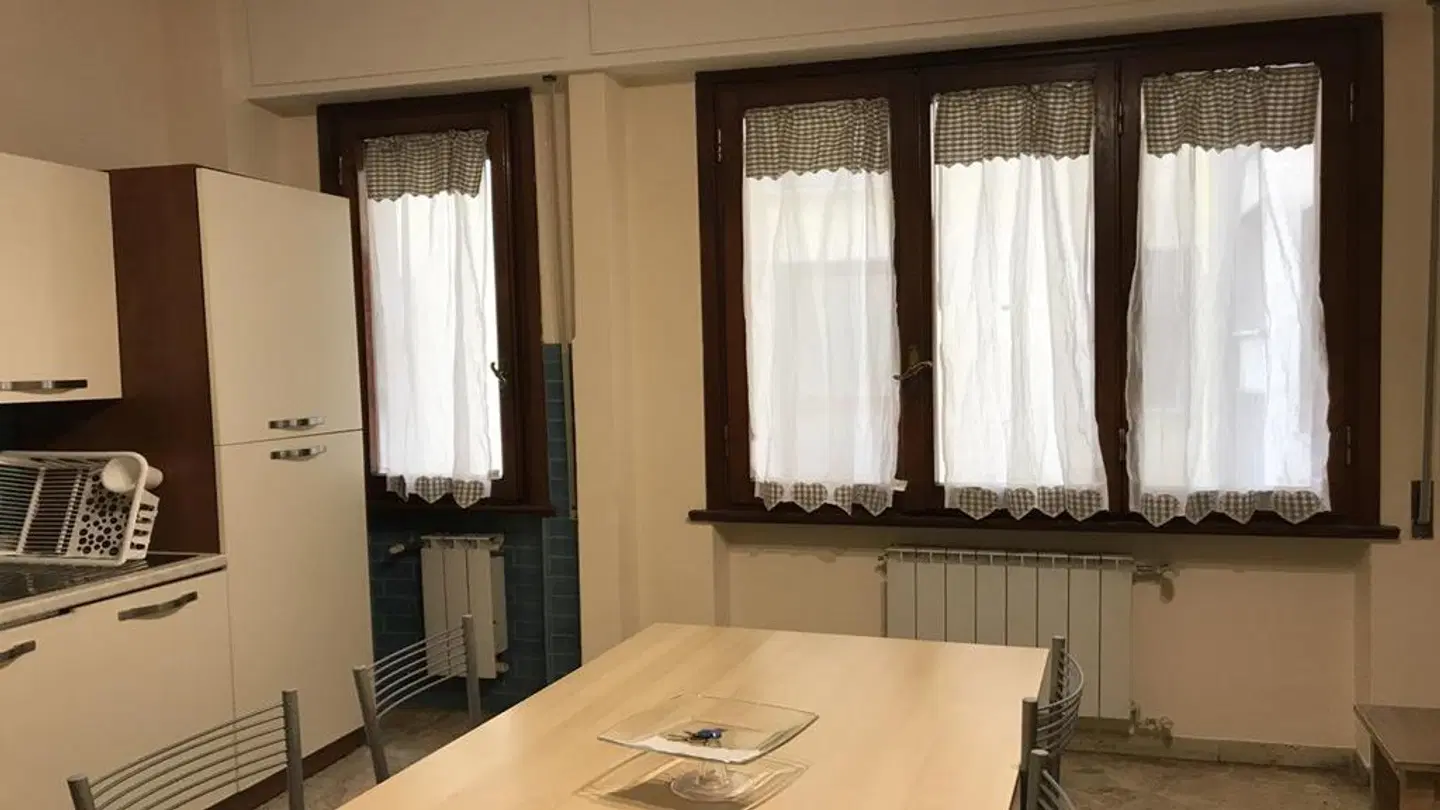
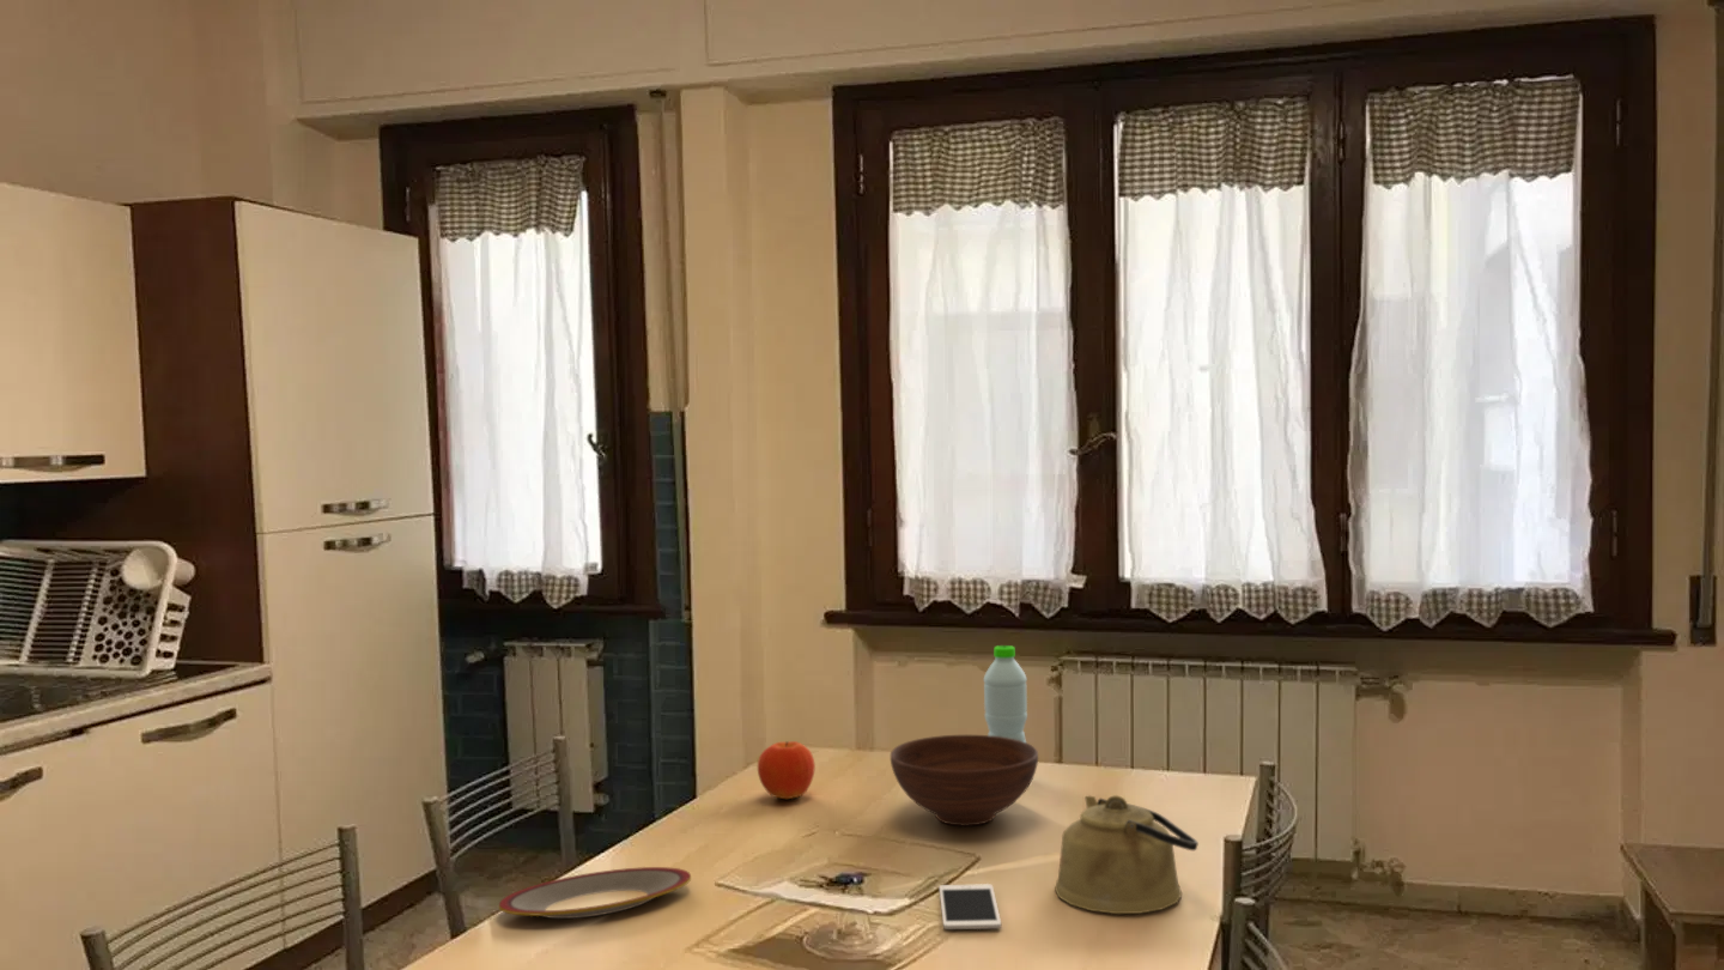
+ bowl [890,734,1039,827]
+ kettle [1054,794,1200,915]
+ plate [498,866,692,920]
+ water bottle [983,644,1028,742]
+ cell phone [939,883,1002,930]
+ fruit [757,740,817,800]
